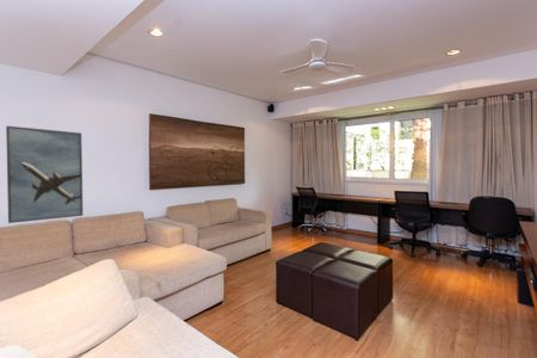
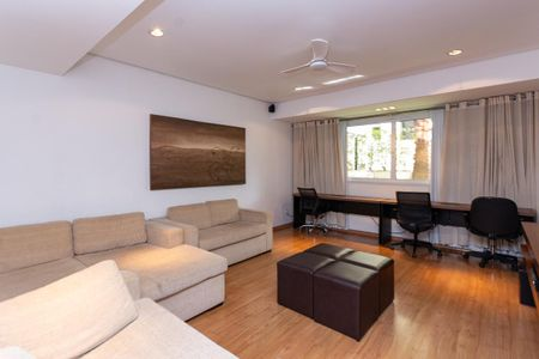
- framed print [5,125,84,224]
